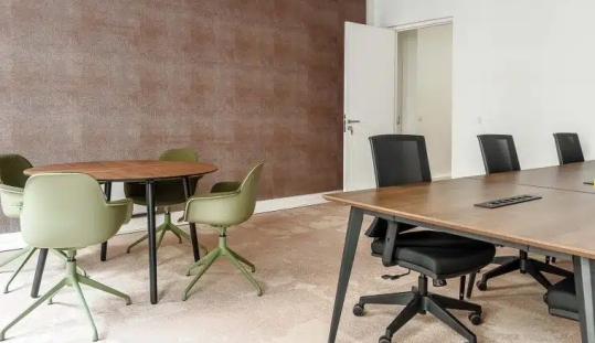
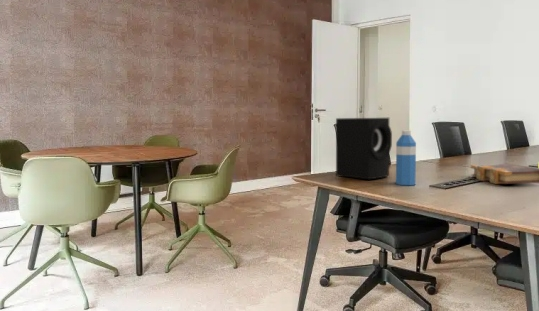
+ water bottle [395,130,417,186]
+ book [470,163,539,185]
+ speaker [335,117,393,180]
